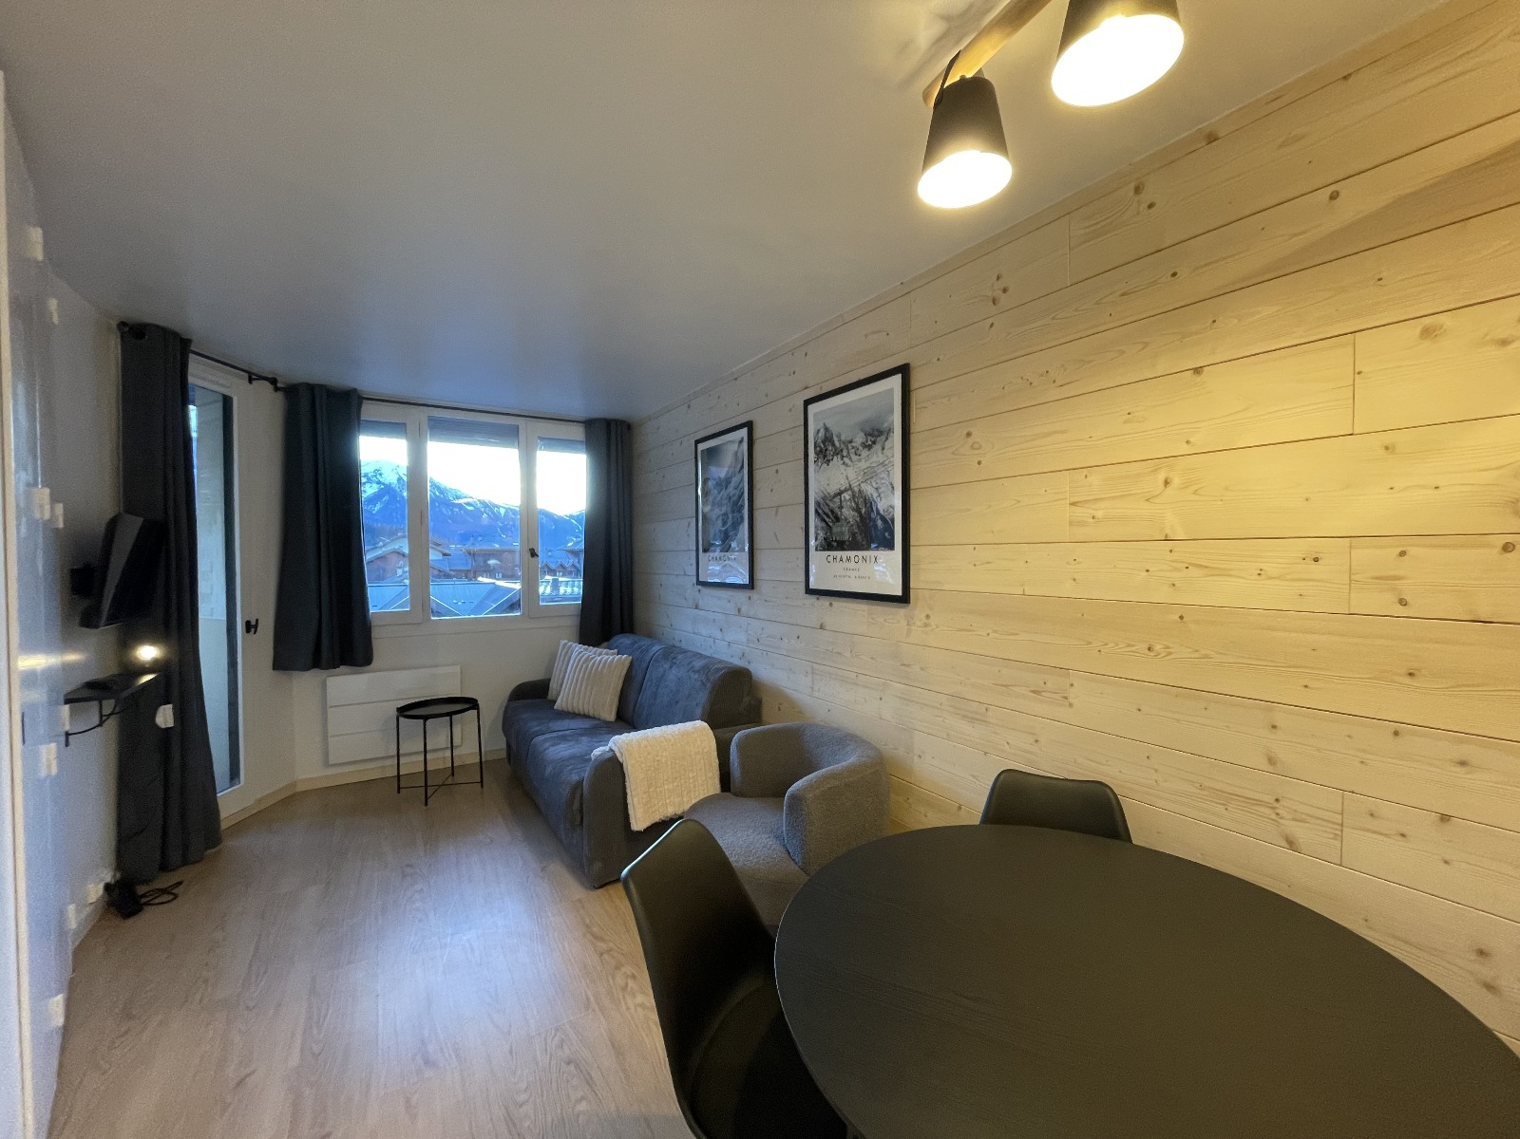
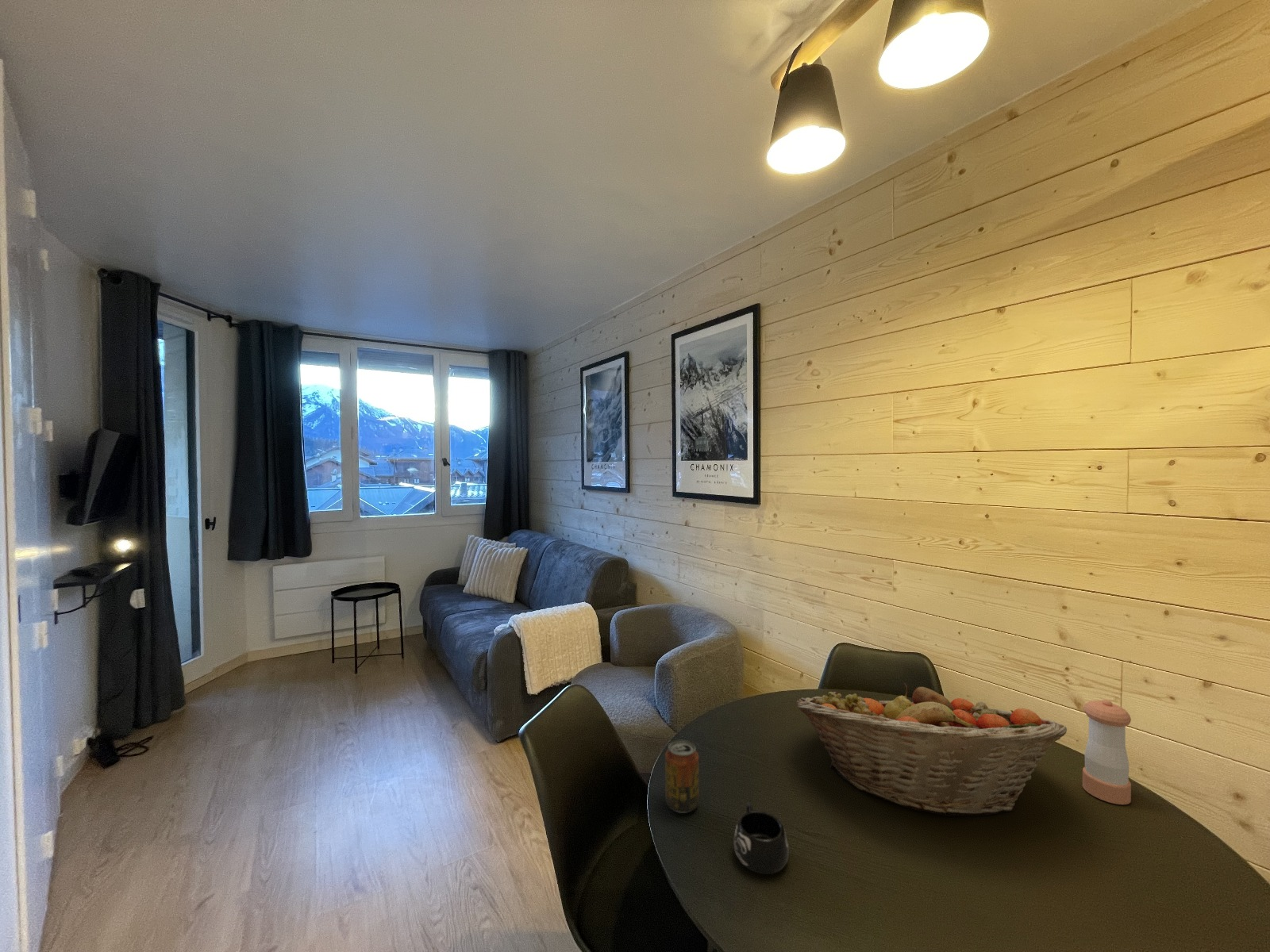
+ pepper shaker [1082,699,1132,805]
+ beverage can [664,739,700,814]
+ mug [733,801,790,875]
+ fruit basket [796,681,1068,817]
